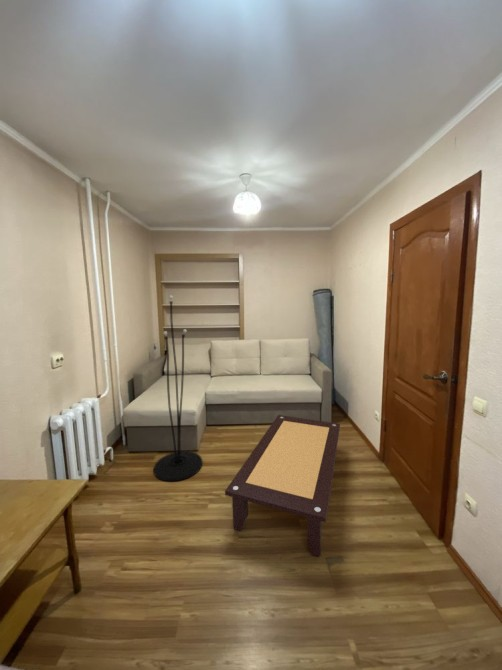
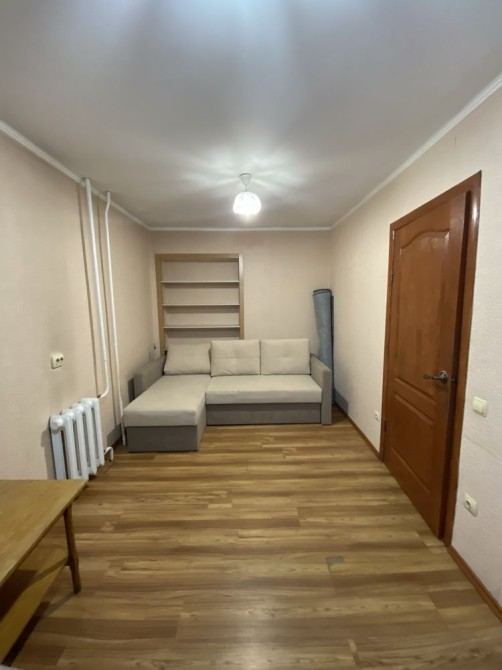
- coffee table [224,414,341,558]
- floor lamp [153,295,204,482]
